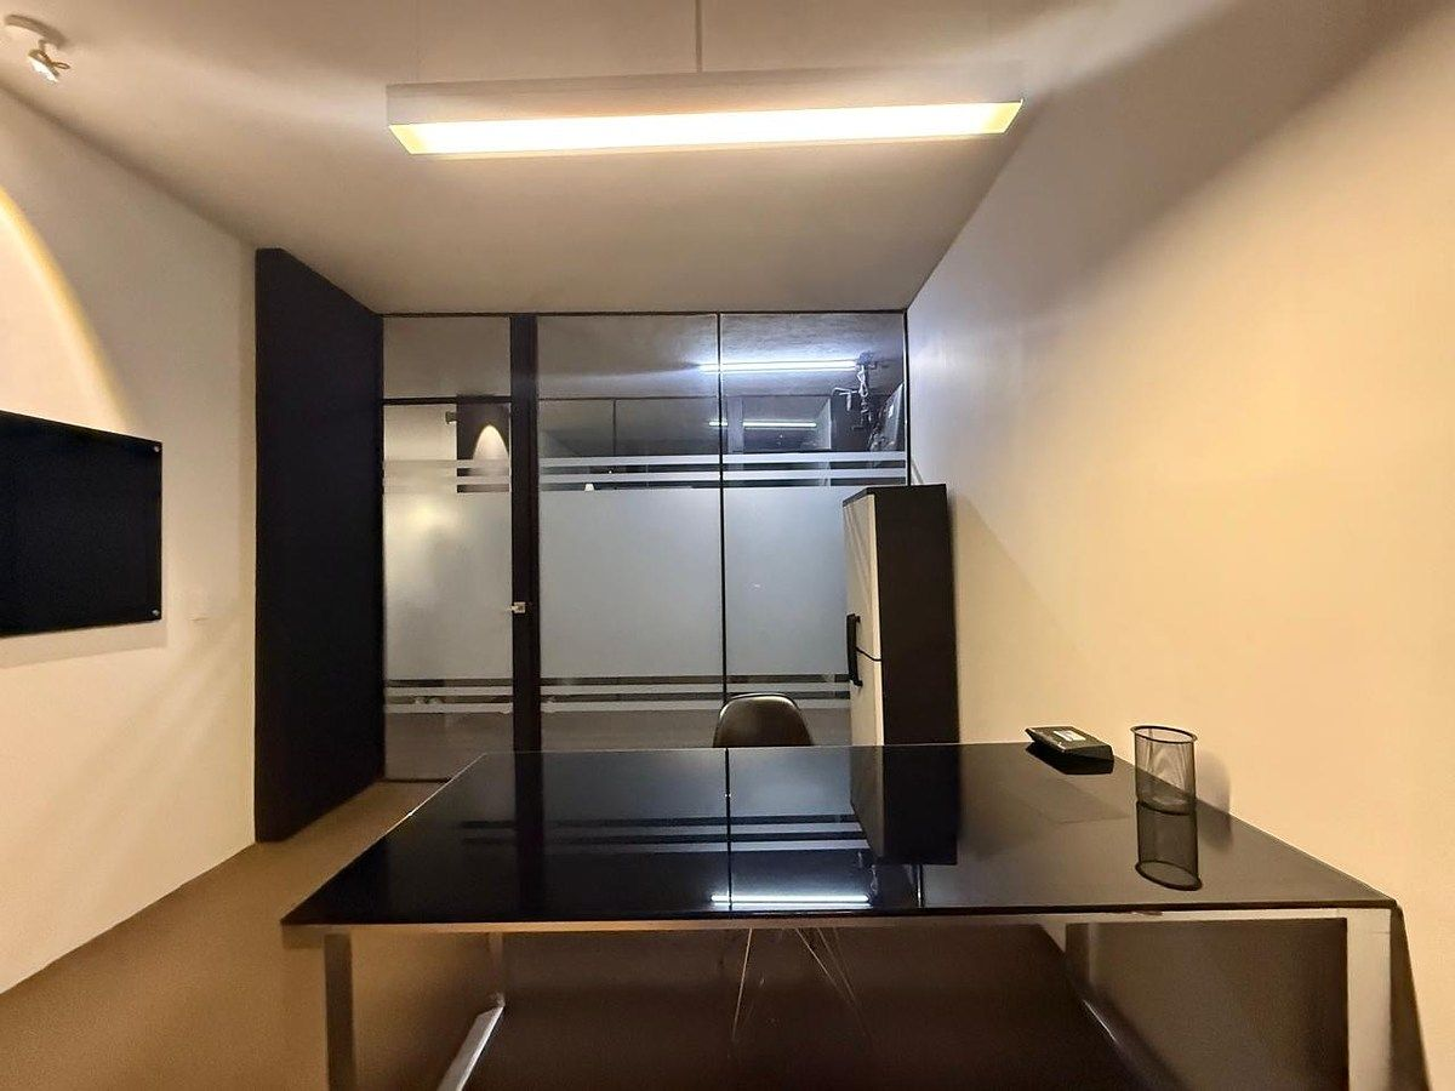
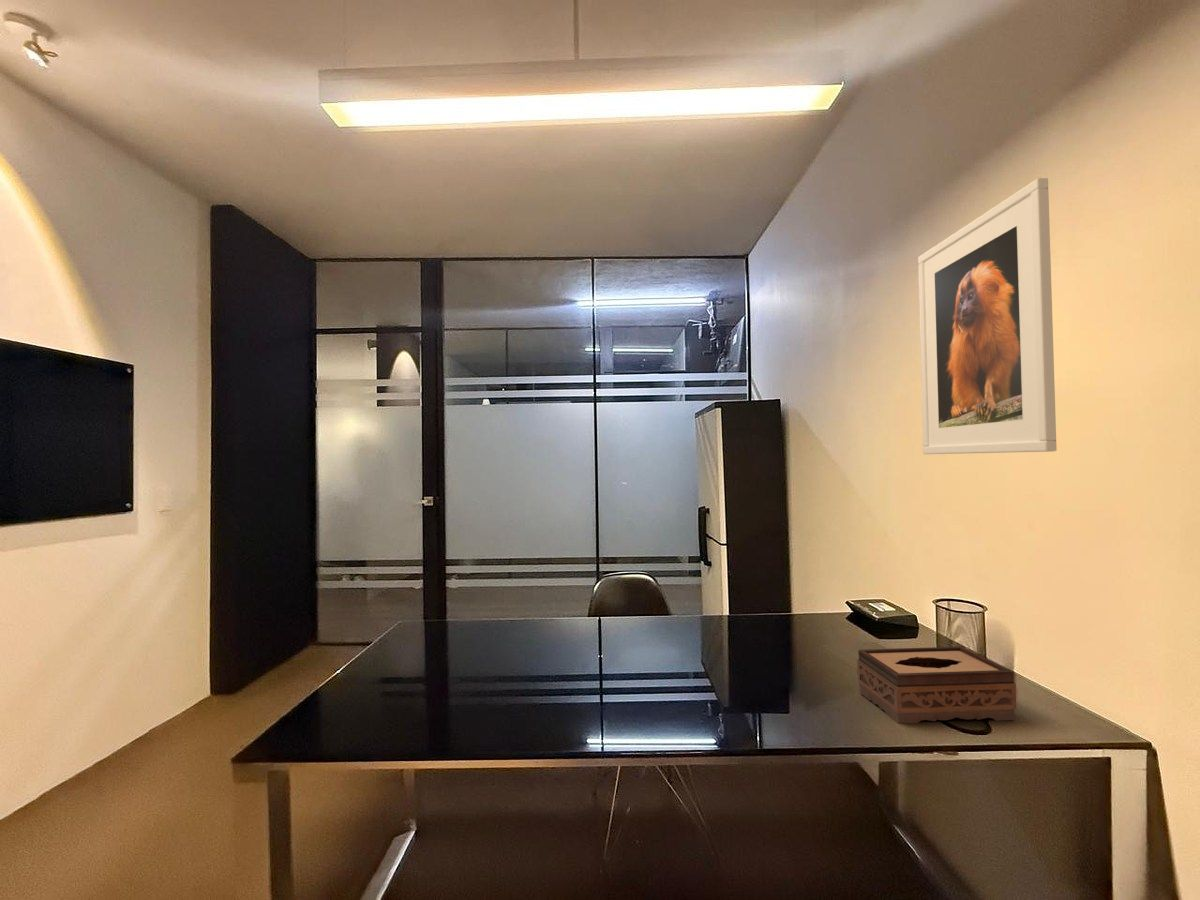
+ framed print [917,177,1057,455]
+ tissue box [856,646,1017,725]
